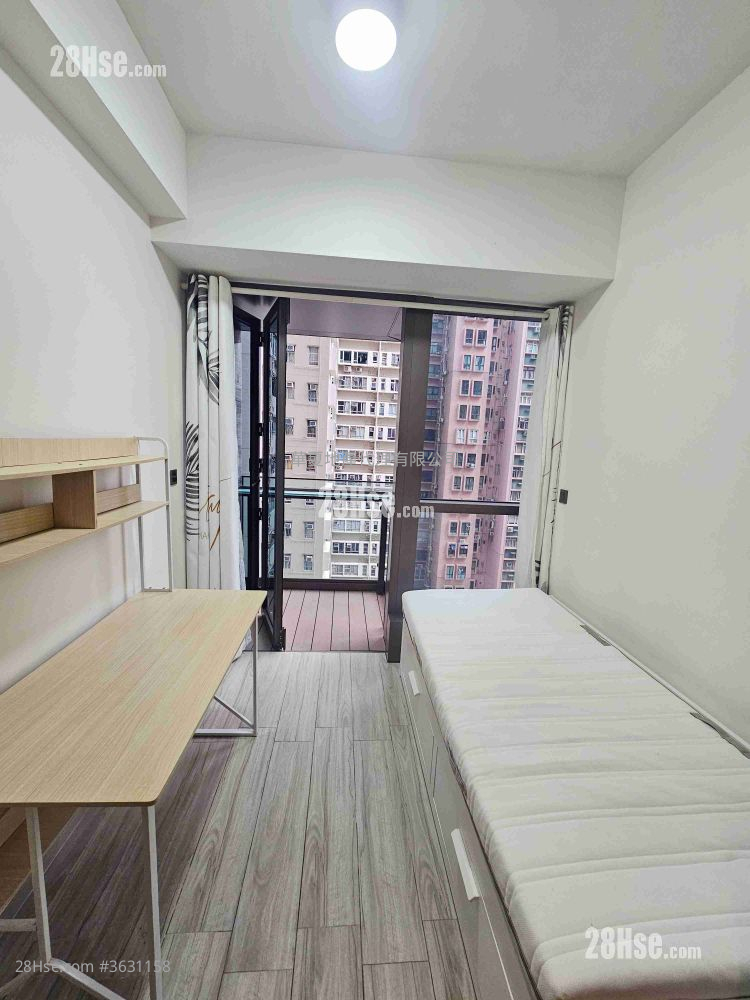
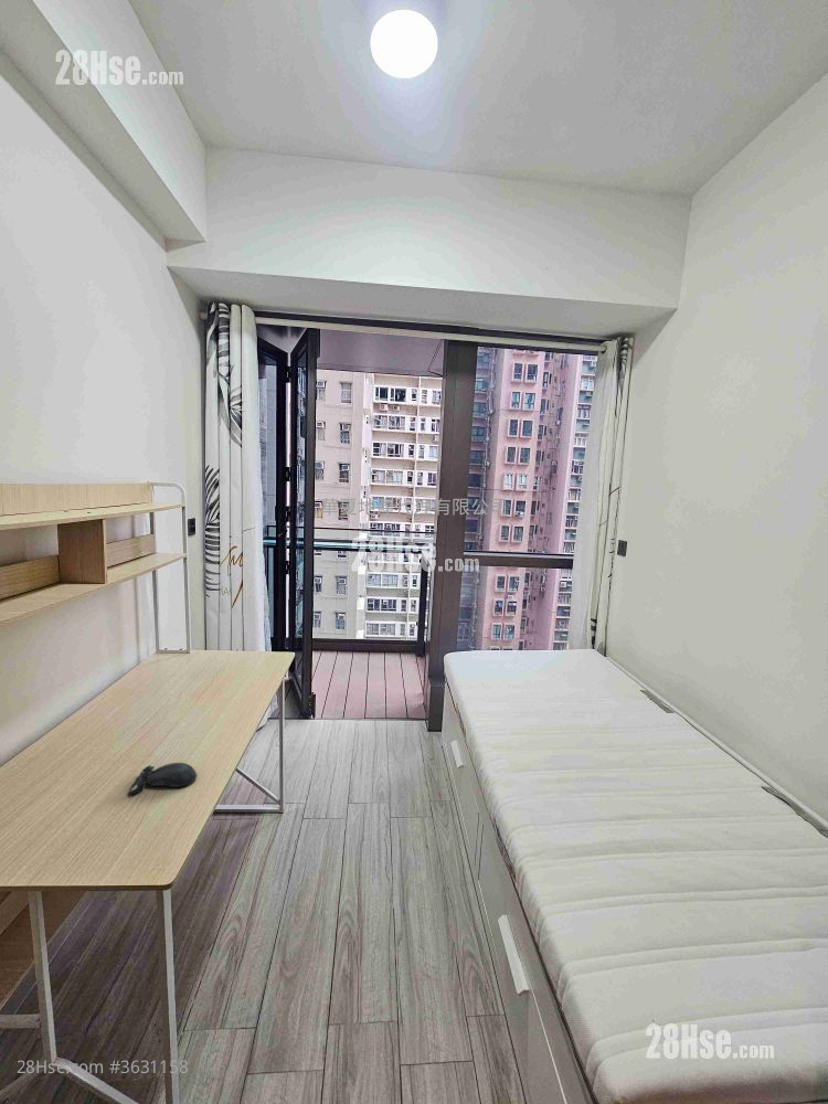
+ computer mouse [128,762,198,795]
